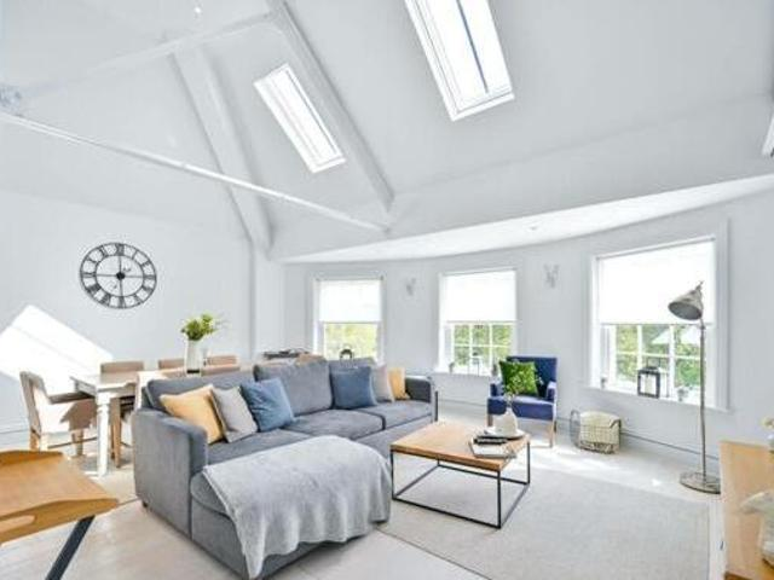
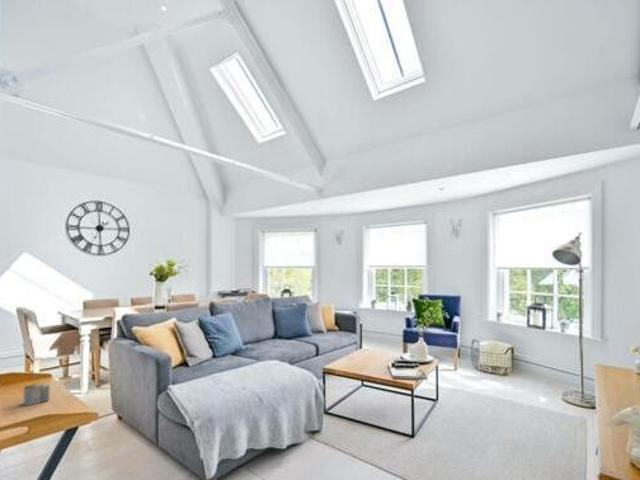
+ architectural model [23,372,51,407]
